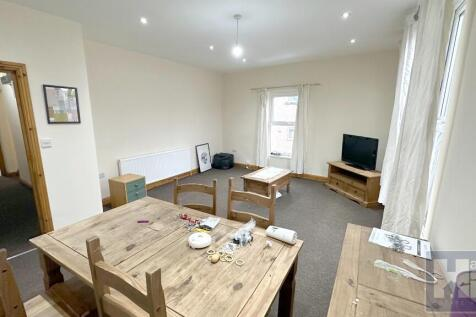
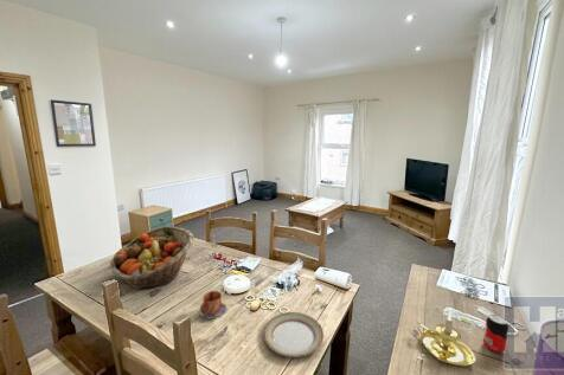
+ mug [199,290,227,319]
+ plate [262,311,325,358]
+ fruit basket [109,225,194,290]
+ beverage can [482,313,509,354]
+ candle holder [414,308,476,368]
